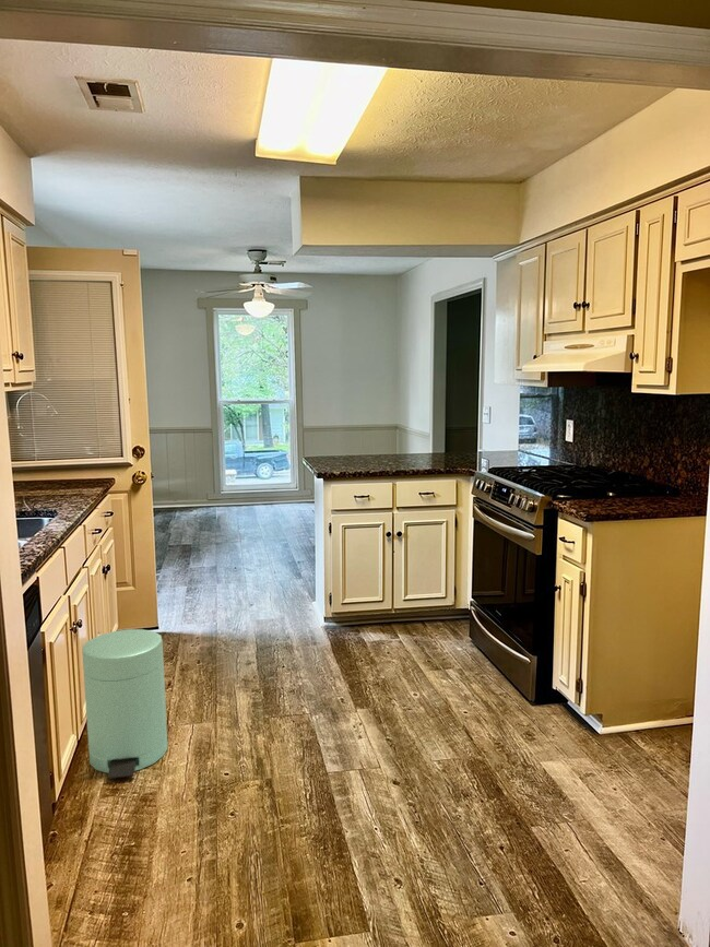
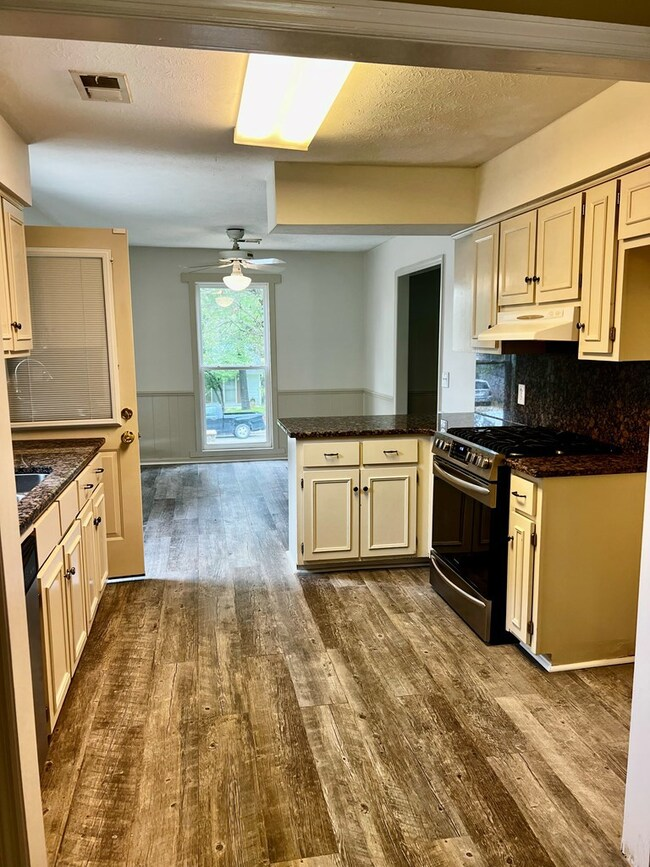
- trash can [81,628,169,780]
